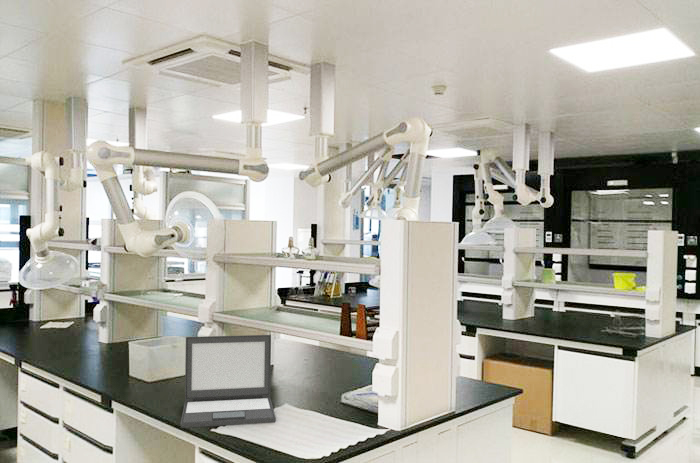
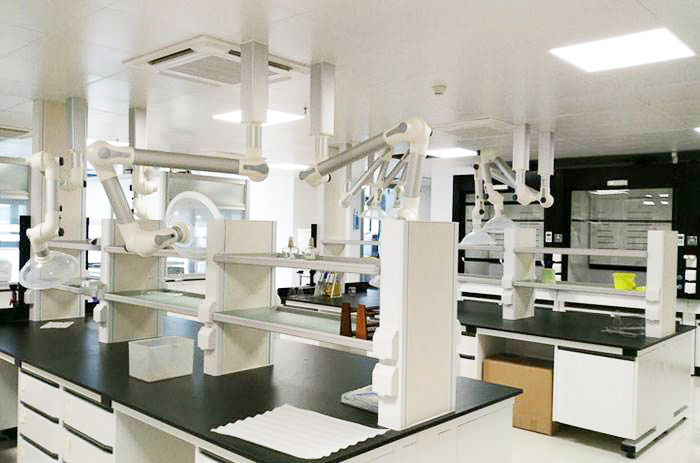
- laptop [179,334,277,429]
